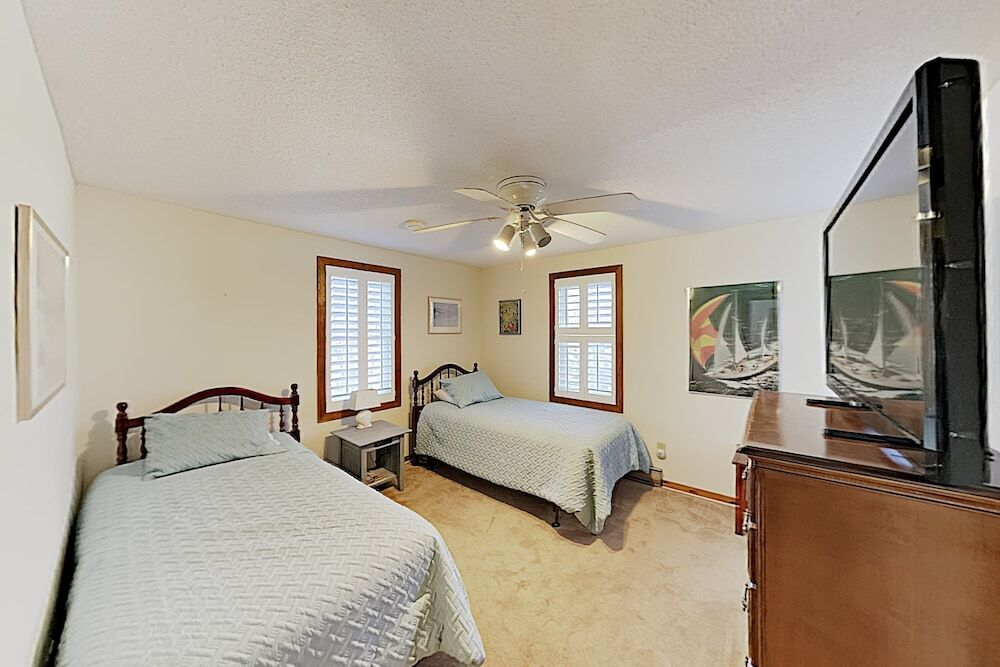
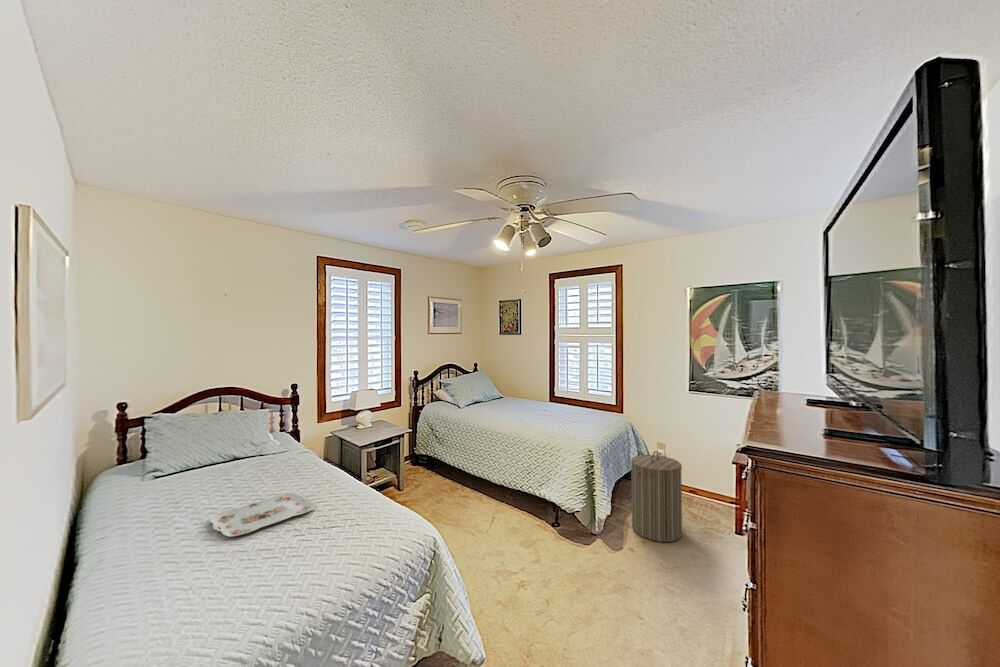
+ serving tray [209,493,316,538]
+ laundry hamper [630,450,683,543]
